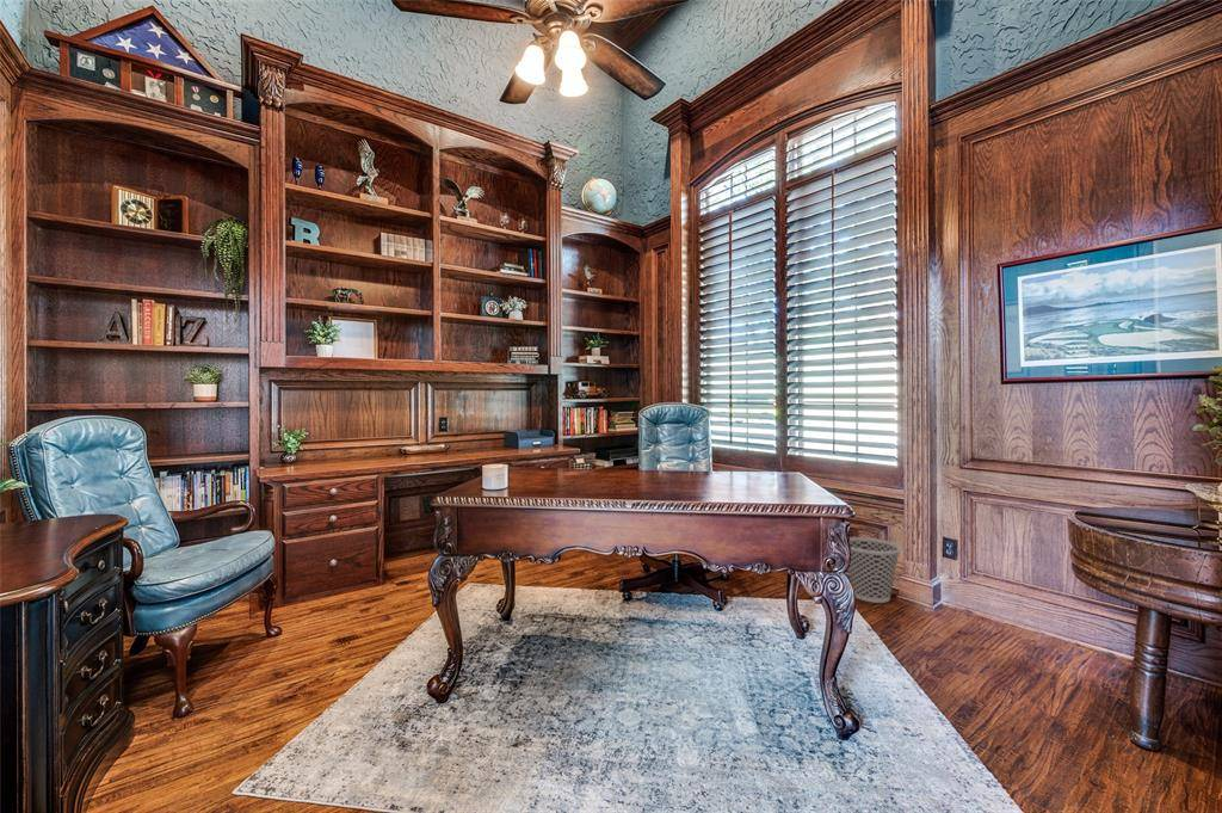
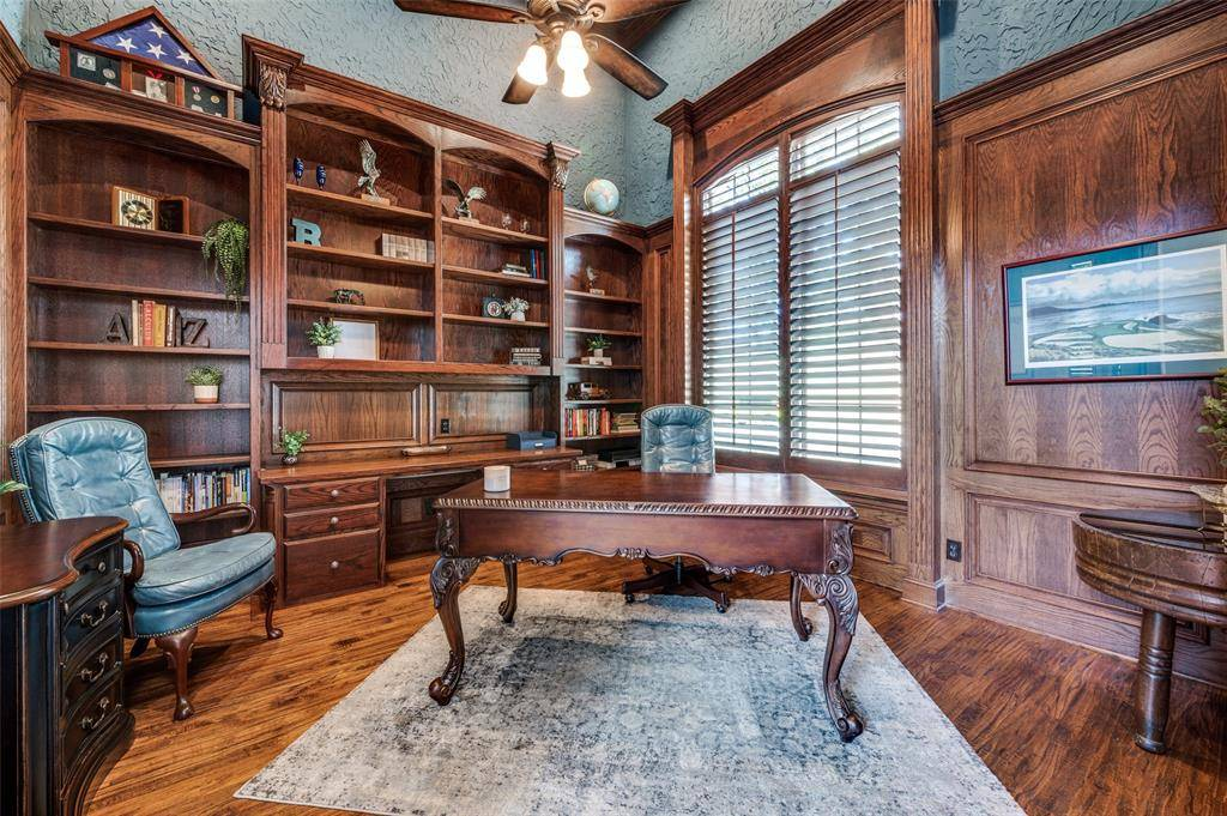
- wastebasket [846,536,902,604]
